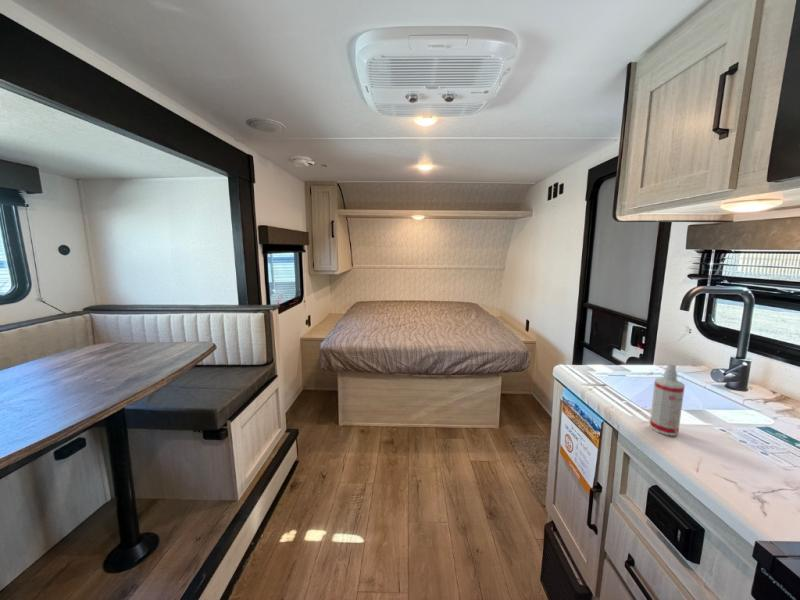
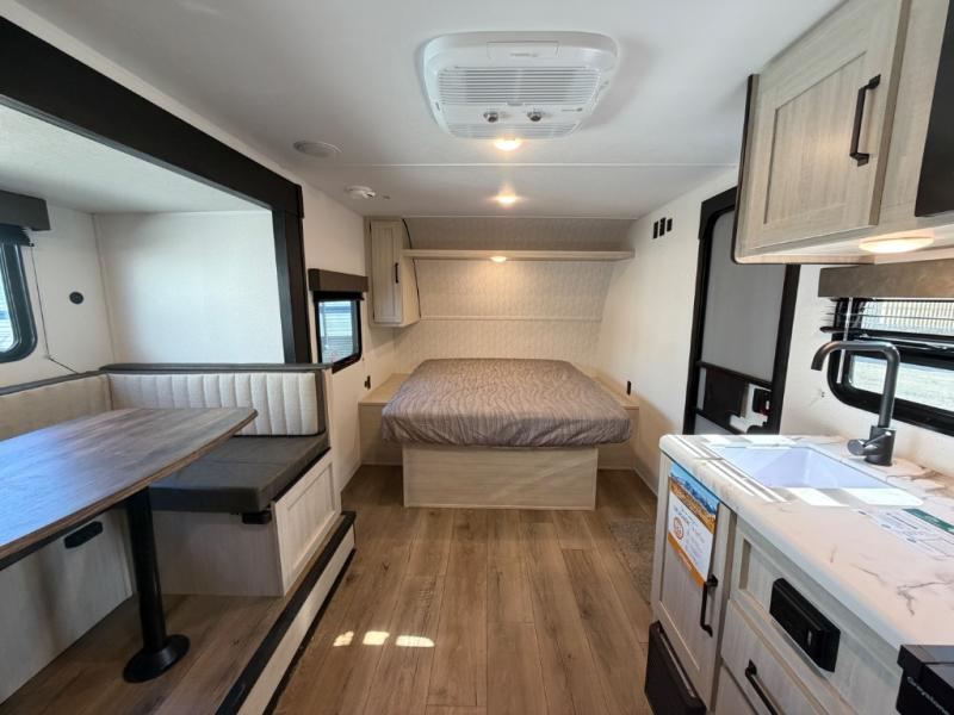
- spray bottle [649,361,686,437]
